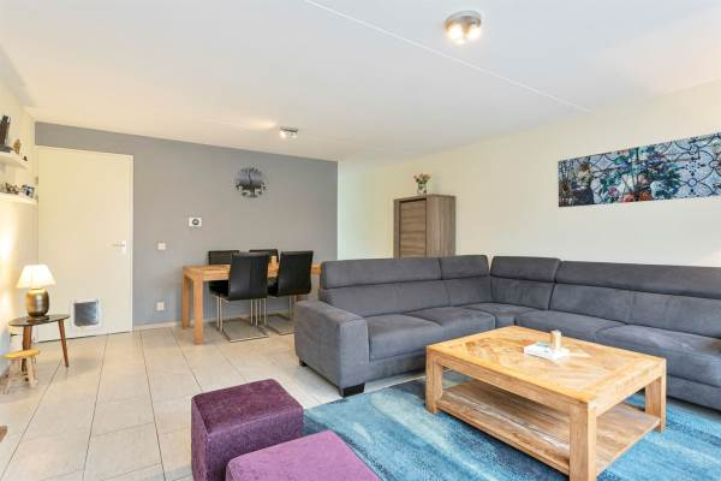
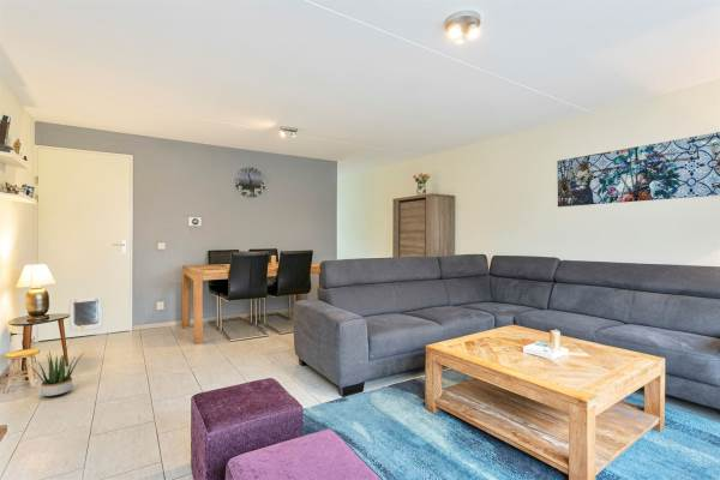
+ potted plant [26,349,85,398]
